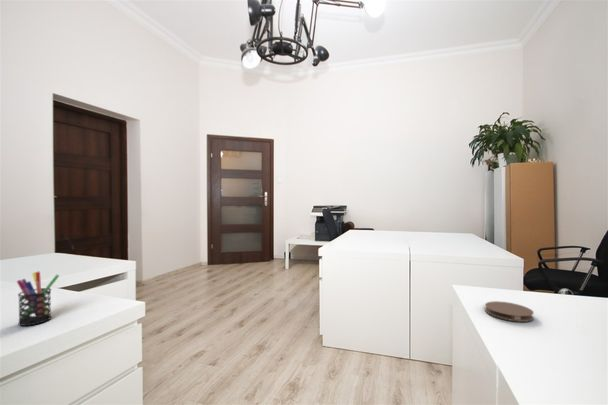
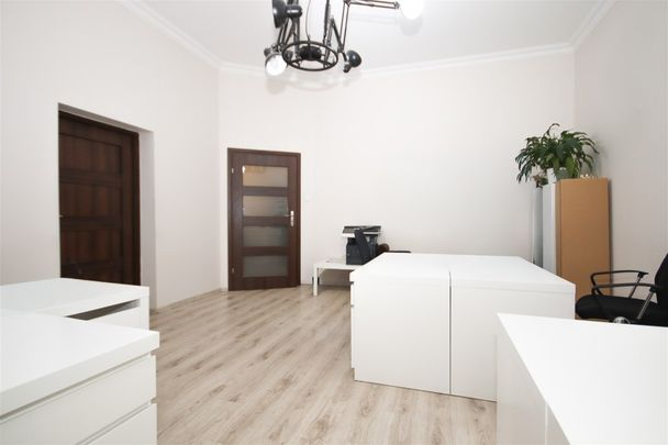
- pen holder [16,271,60,327]
- coaster [484,300,535,323]
